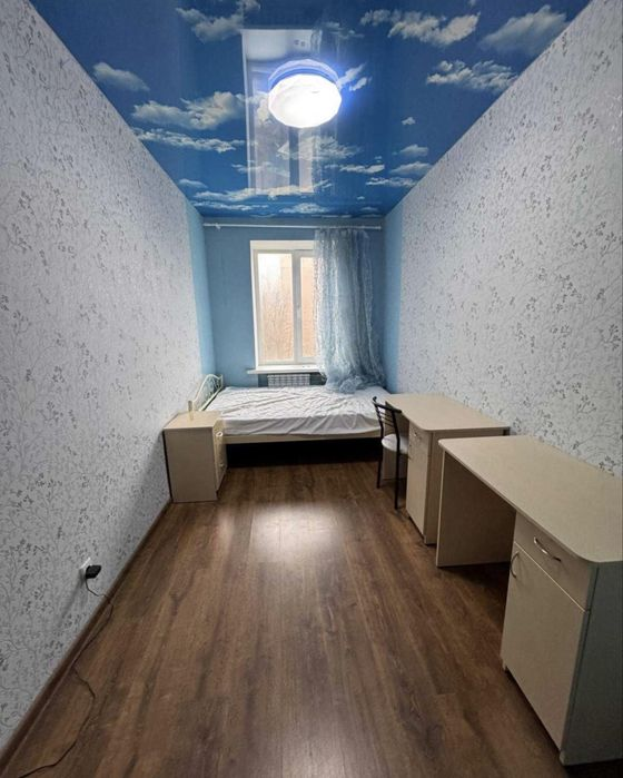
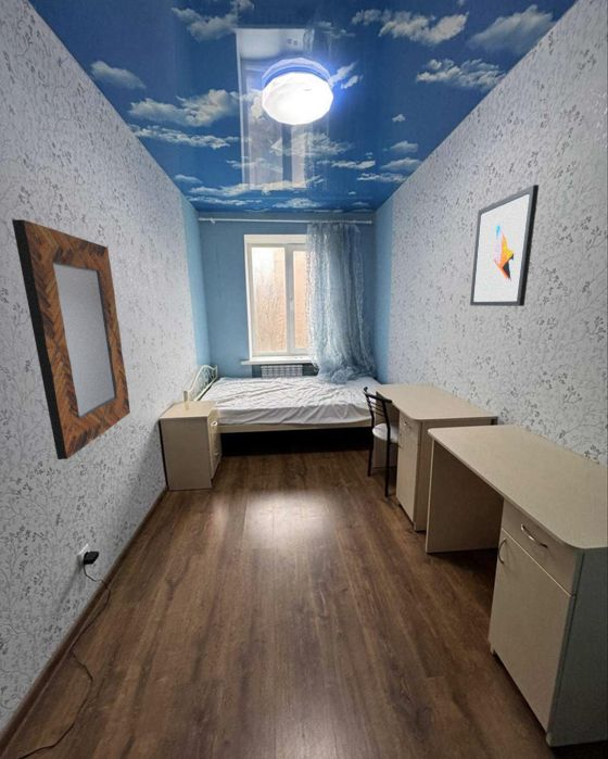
+ wall art [469,184,540,307]
+ home mirror [11,218,131,460]
